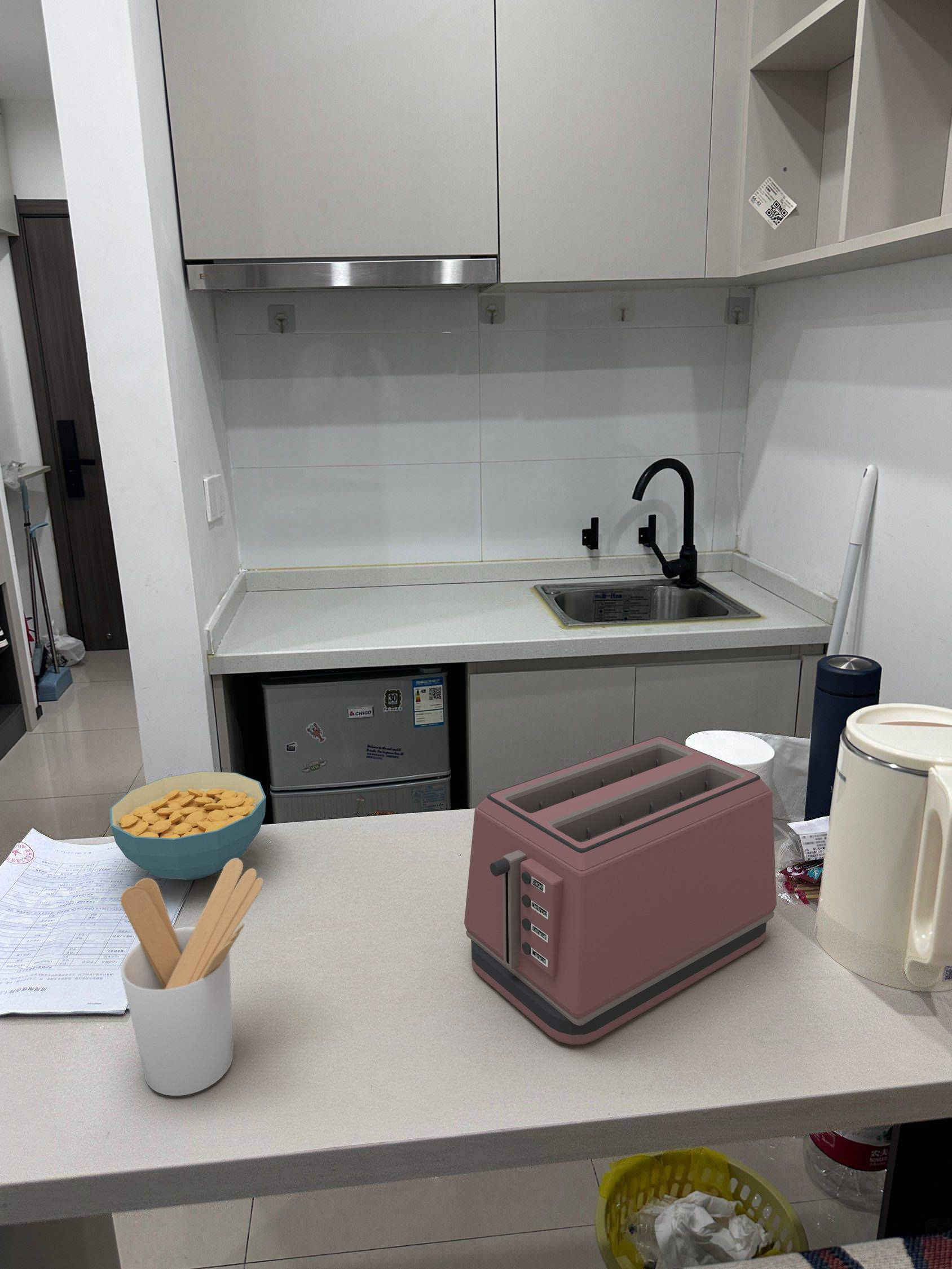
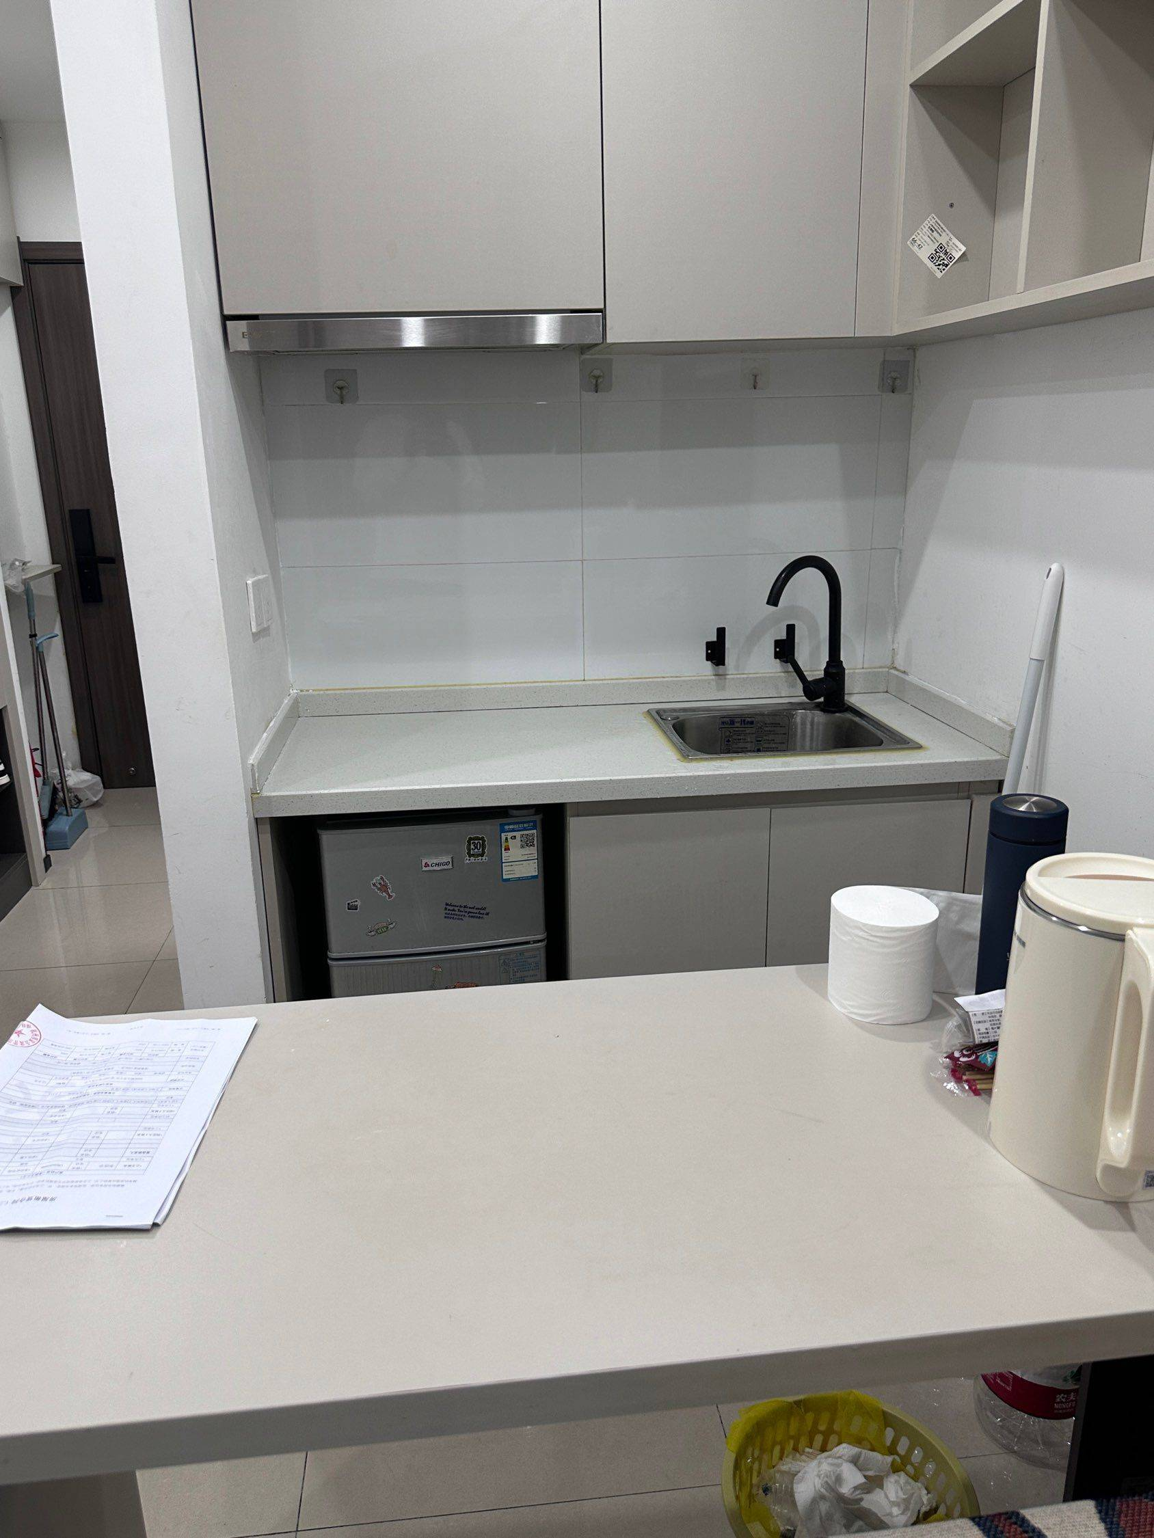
- cereal bowl [109,770,267,880]
- utensil holder [120,858,264,1096]
- toaster [464,735,777,1045]
